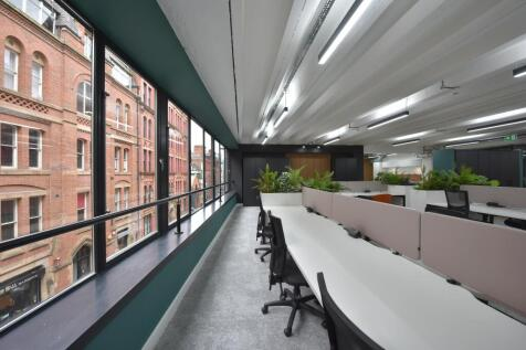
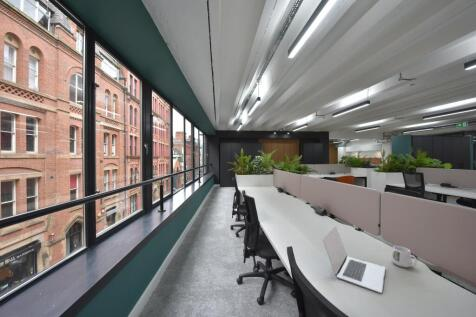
+ mug [390,245,418,269]
+ laptop [322,226,386,295]
